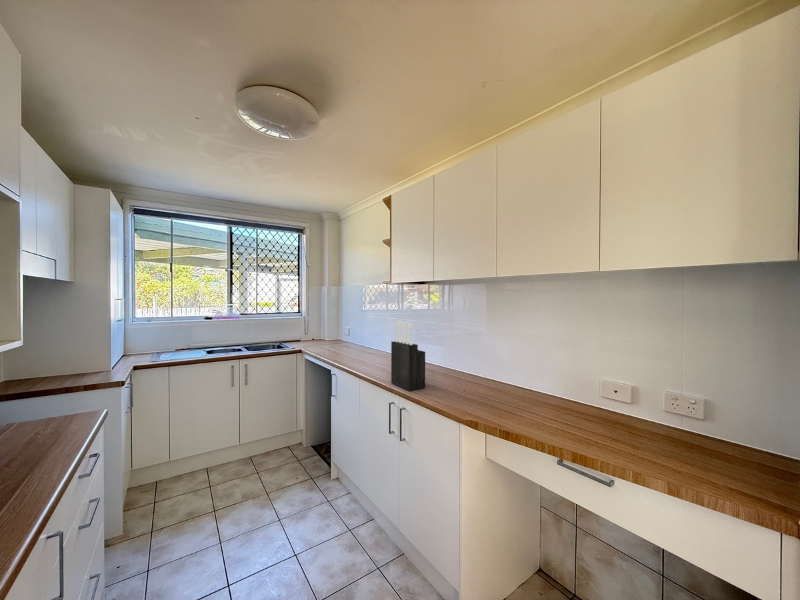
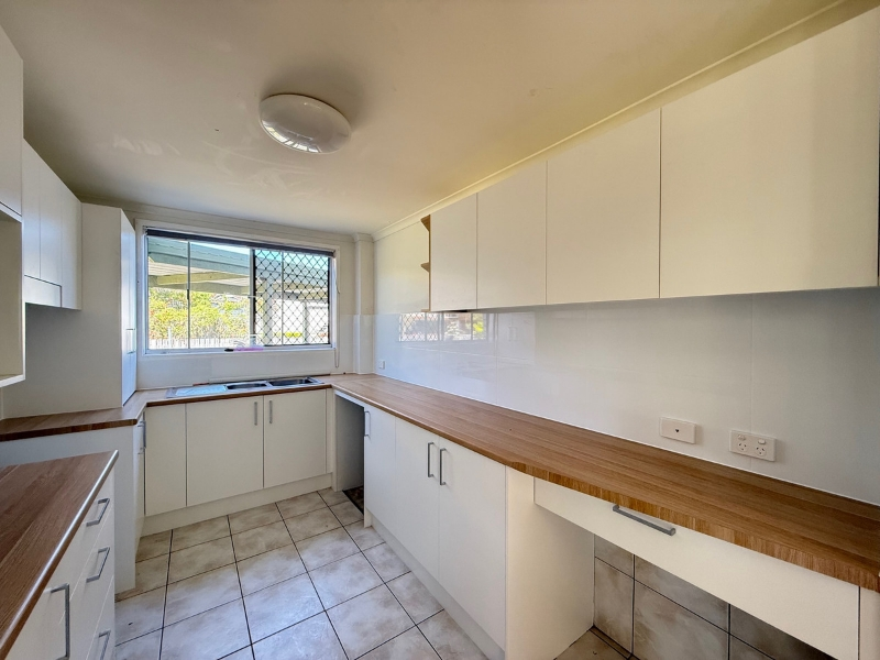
- knife block [390,320,426,392]
